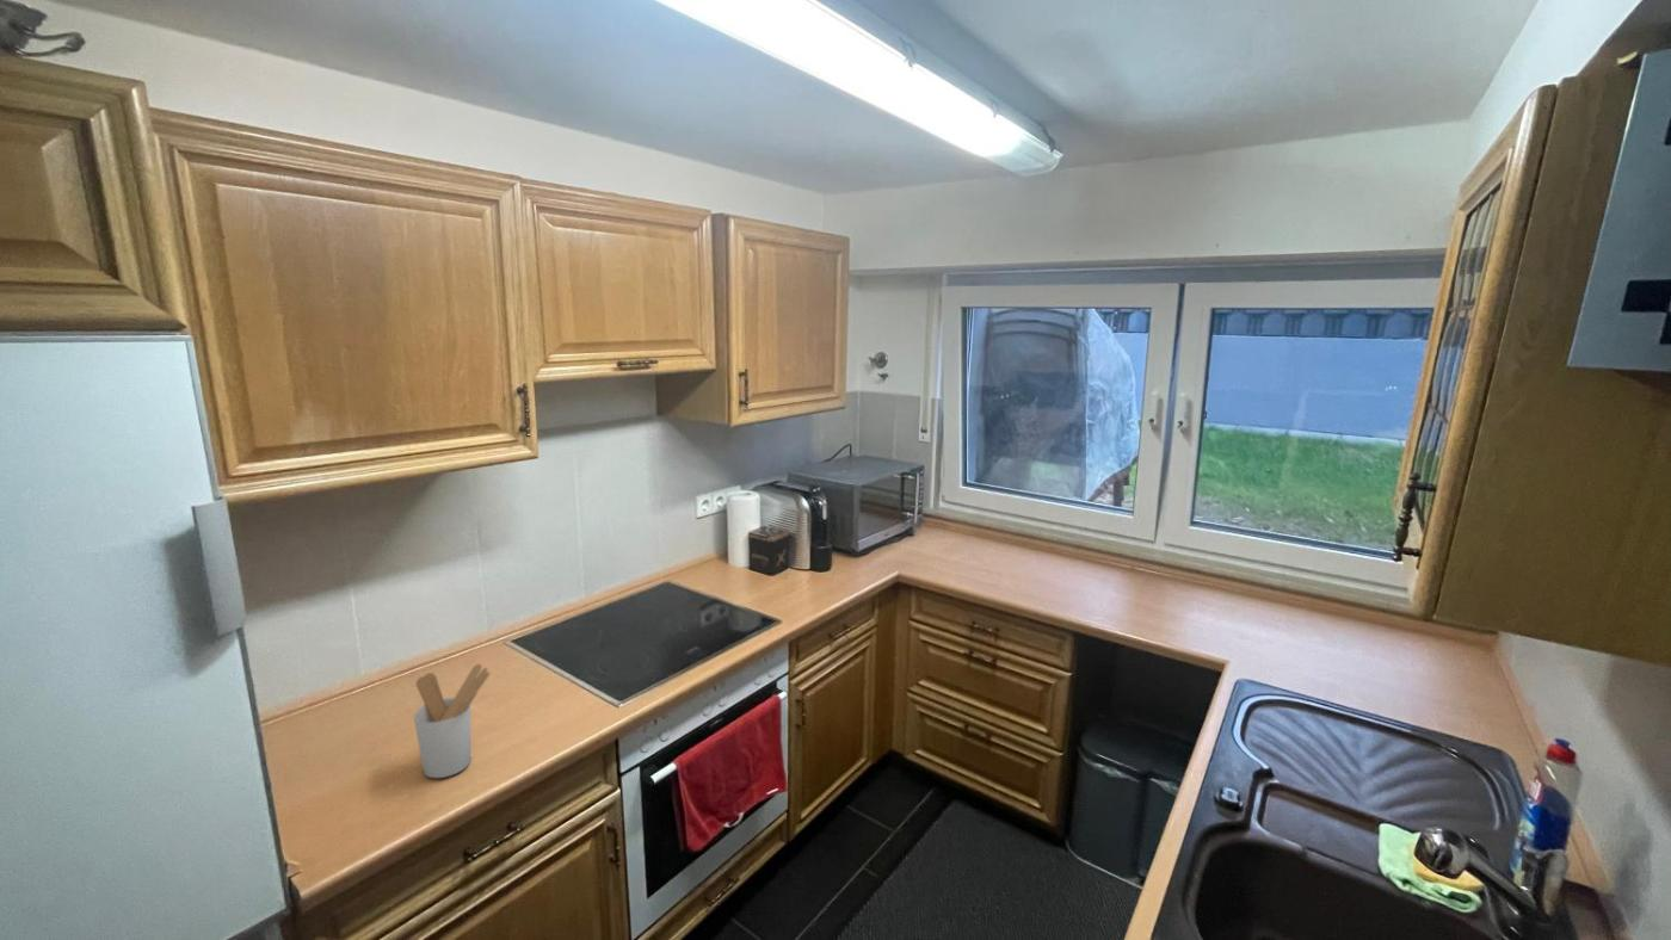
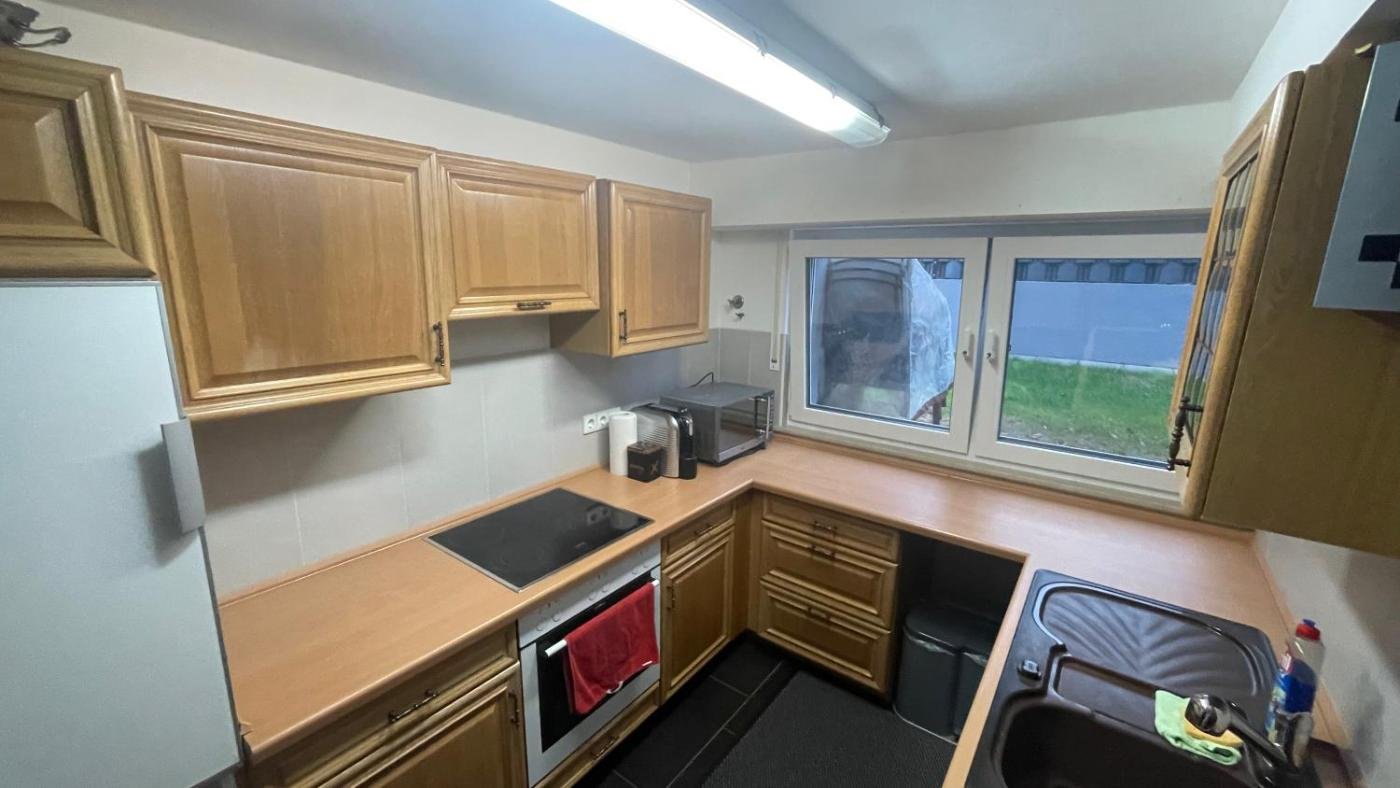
- utensil holder [413,663,492,779]
